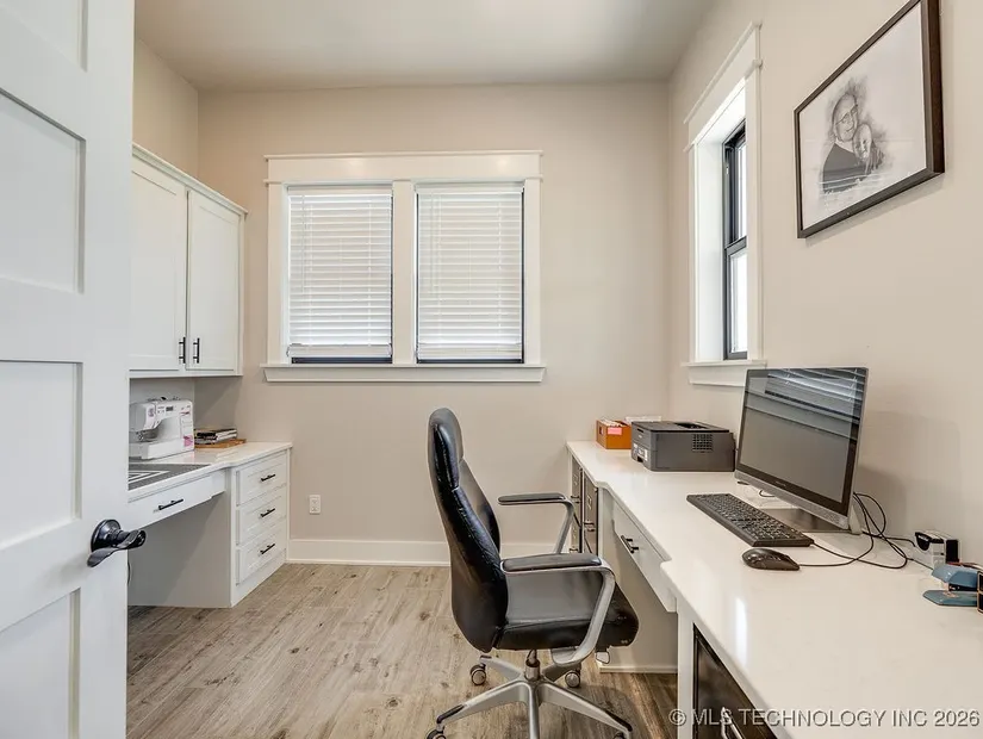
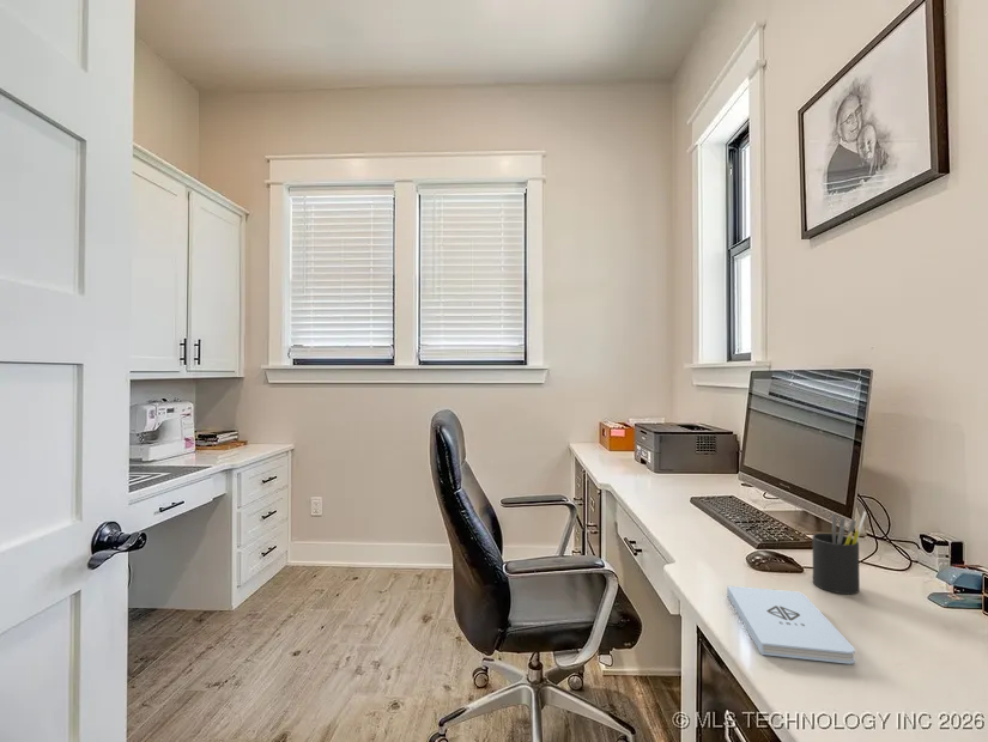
+ notepad [726,585,856,665]
+ pen holder [811,510,868,595]
